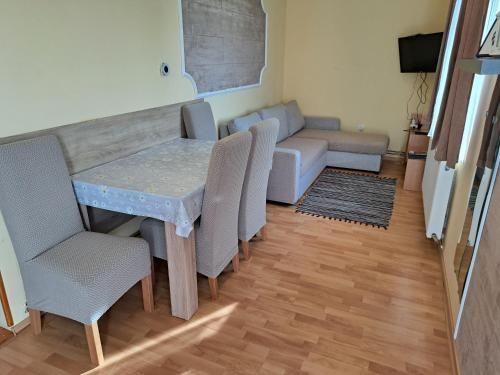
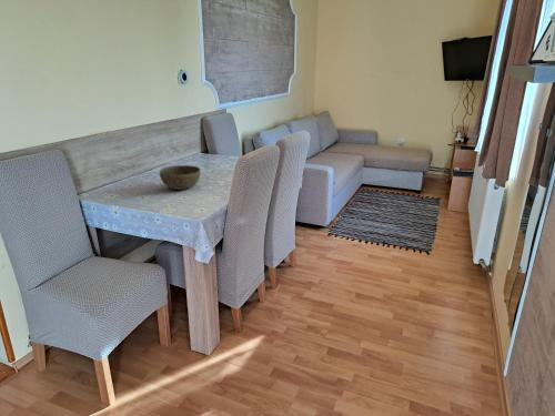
+ bowl [159,164,202,191]
